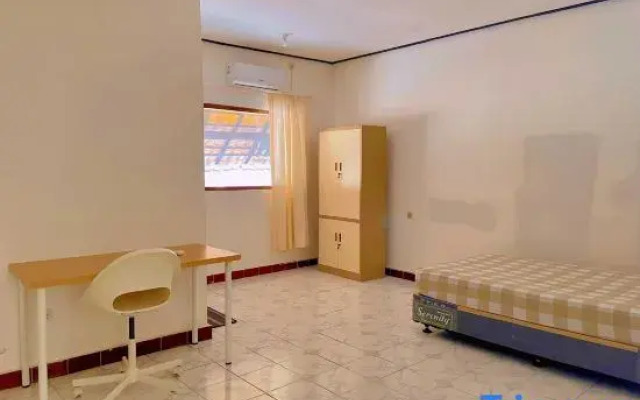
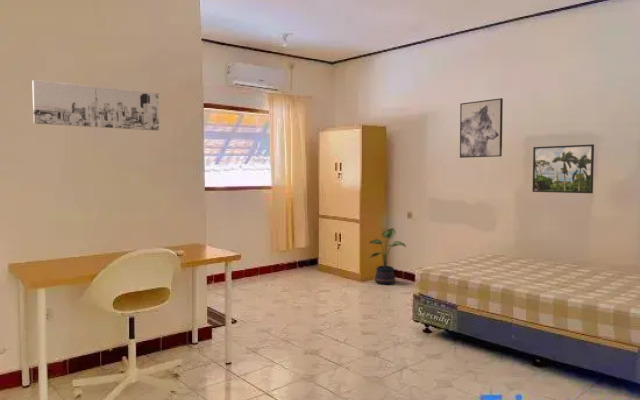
+ wall art [459,97,504,159]
+ potted plant [368,227,407,285]
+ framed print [531,143,595,194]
+ wall art [31,79,160,132]
